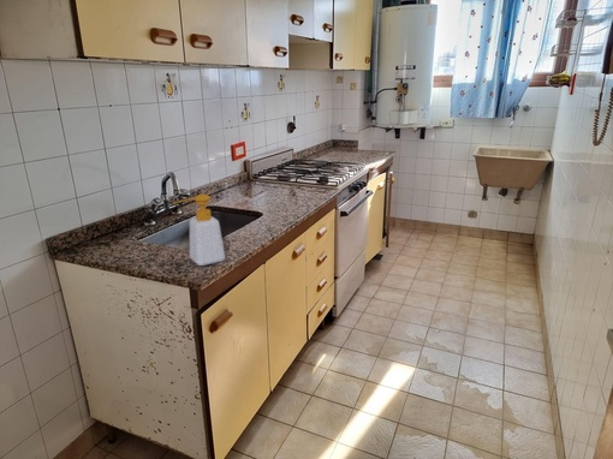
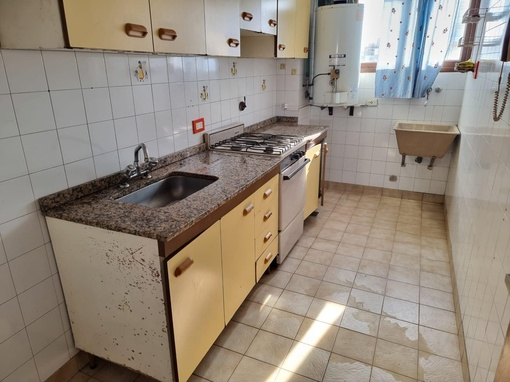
- soap bottle [172,193,226,267]
